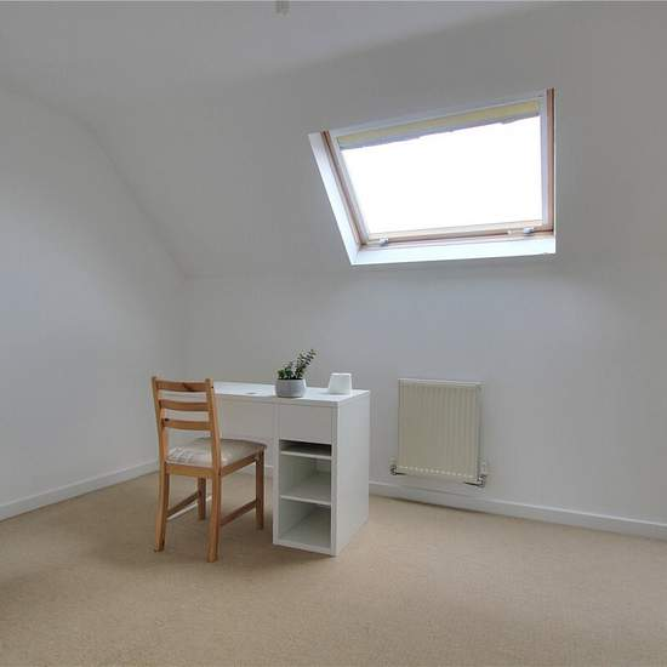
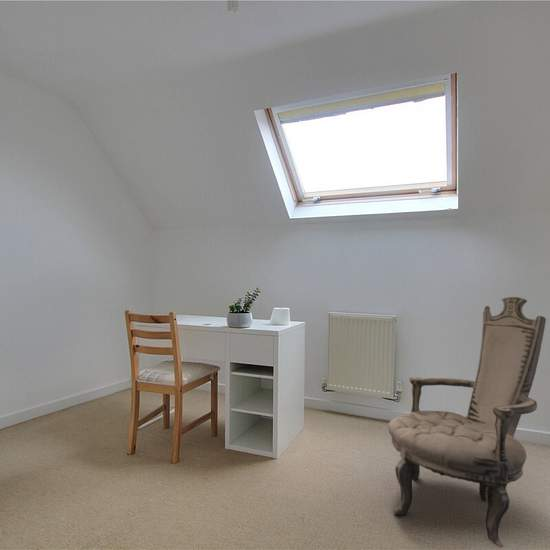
+ armchair [387,296,547,549]
